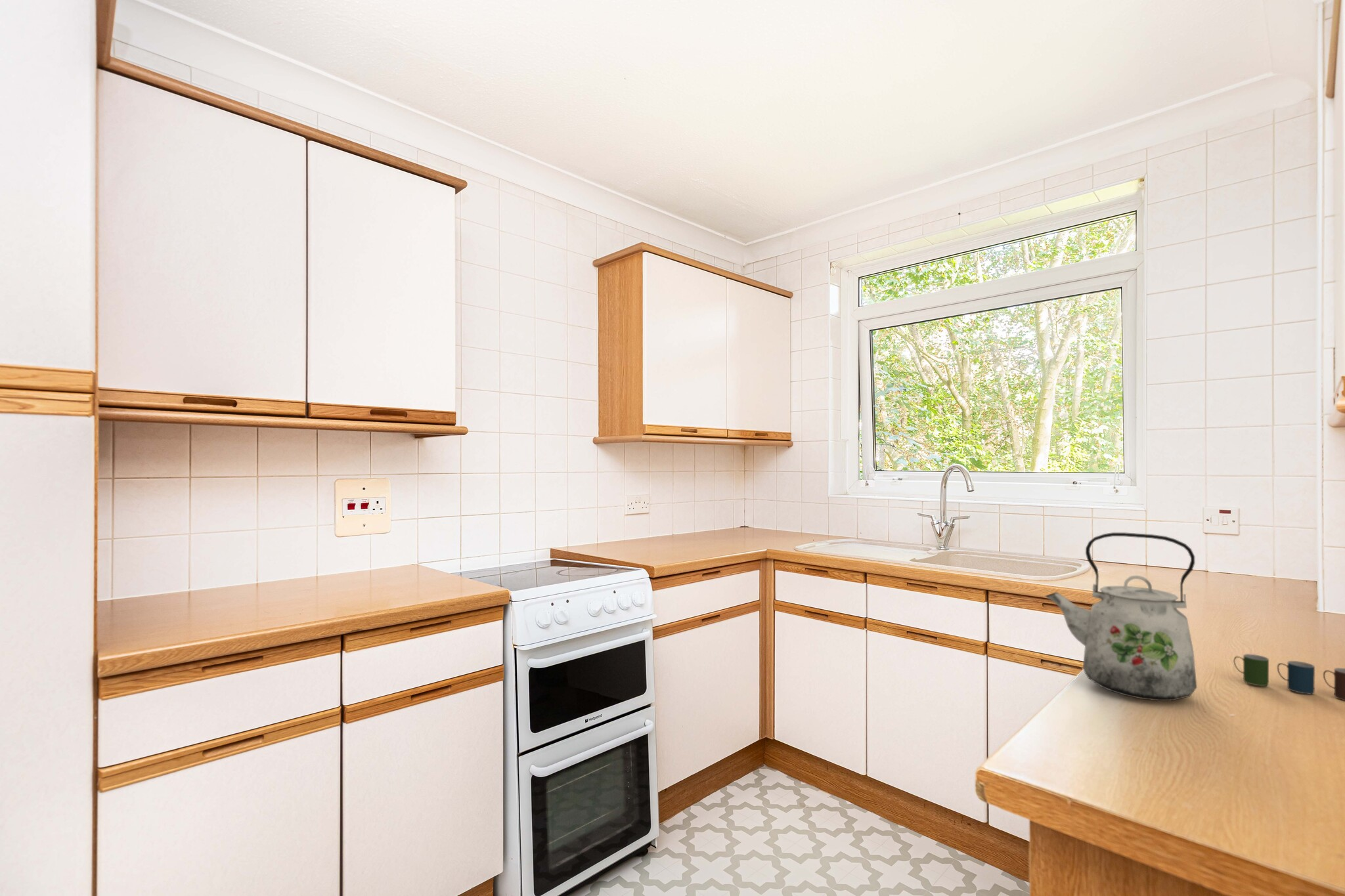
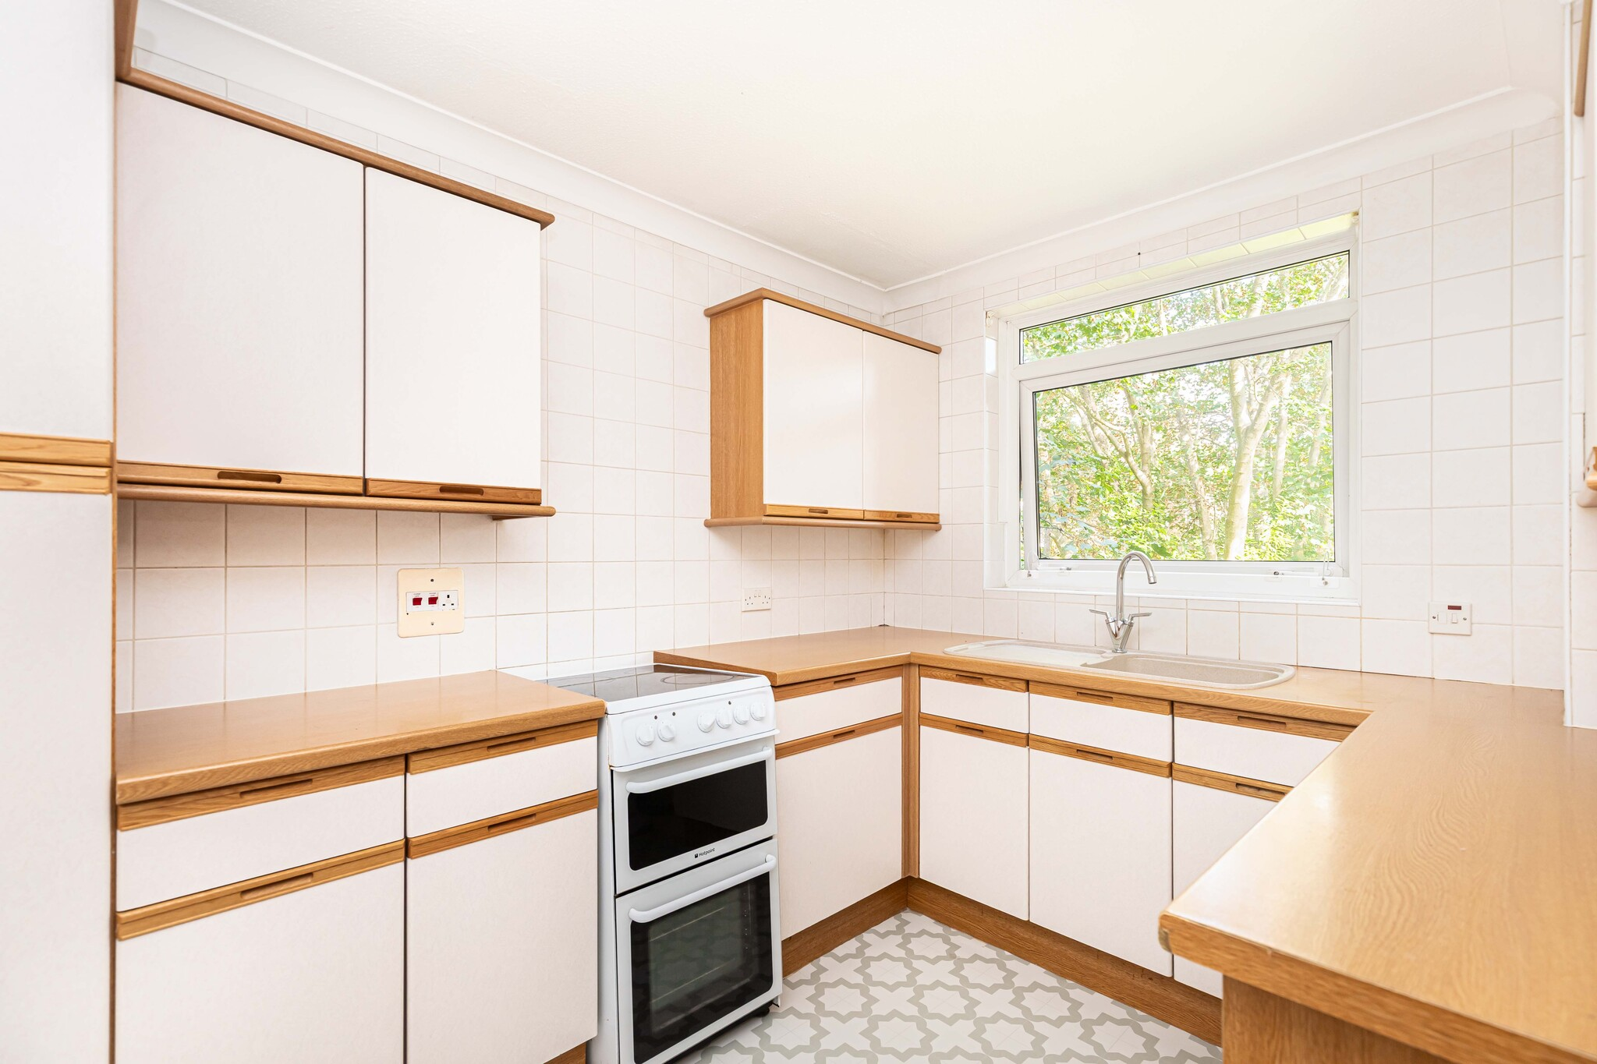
- kettle [1044,532,1197,702]
- cup [1233,653,1345,701]
